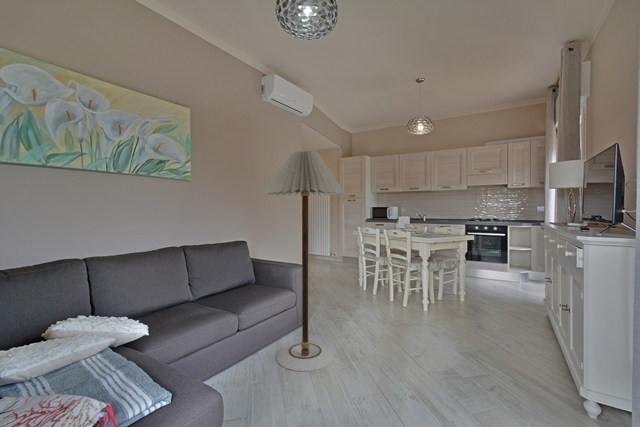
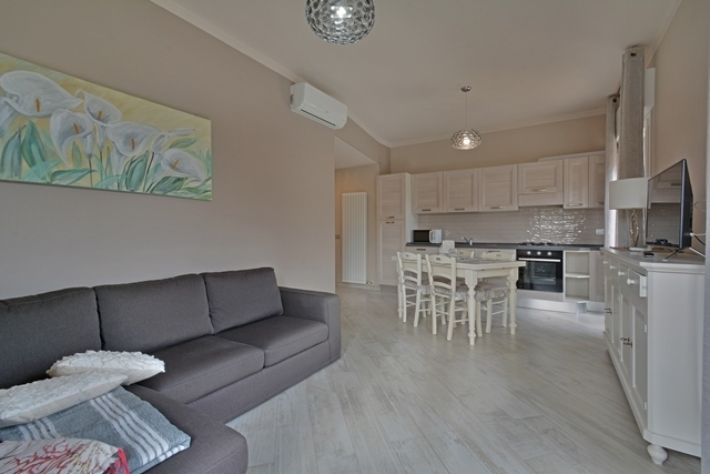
- floor lamp [263,149,347,372]
